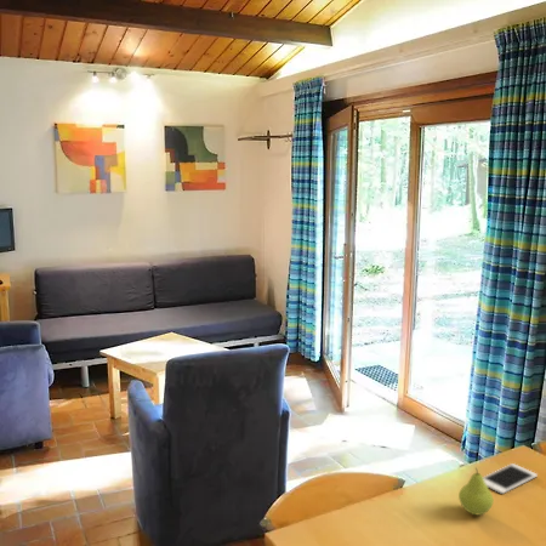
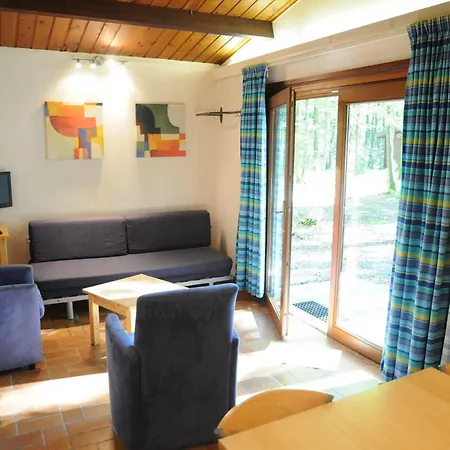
- cell phone [483,462,539,495]
- fruit [457,466,495,516]
